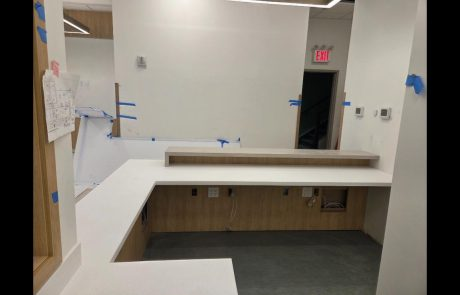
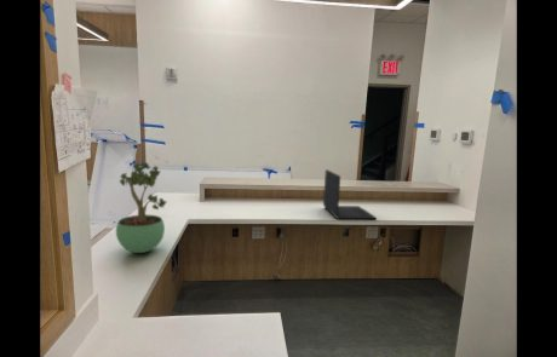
+ potted plant [115,161,168,254]
+ laptop [322,168,378,220]
